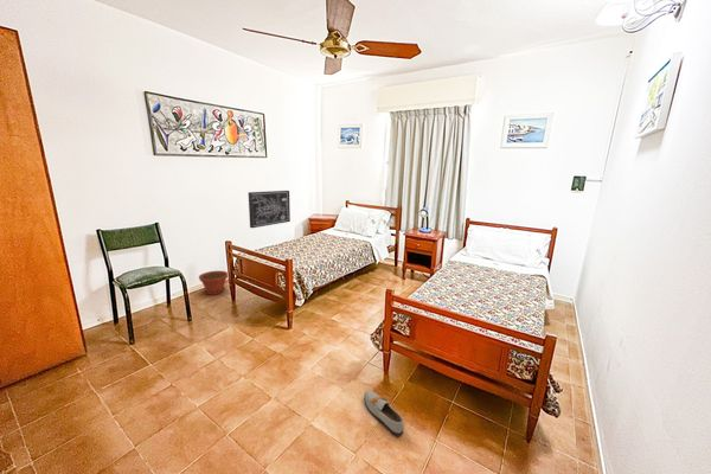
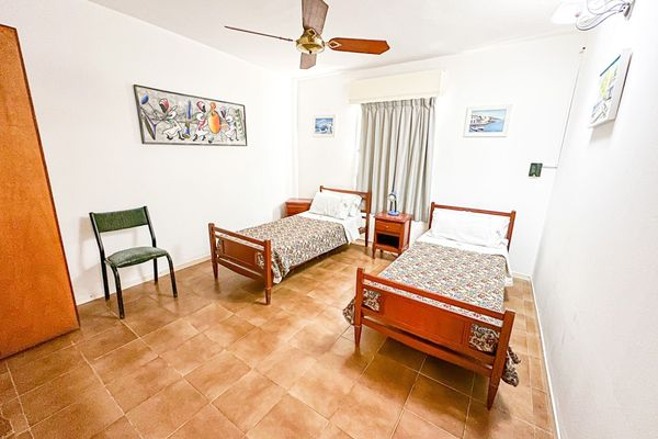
- wall art [246,190,292,229]
- shoe [364,390,405,437]
- plant pot [198,270,229,296]
